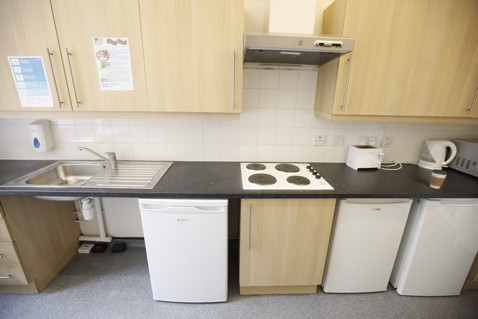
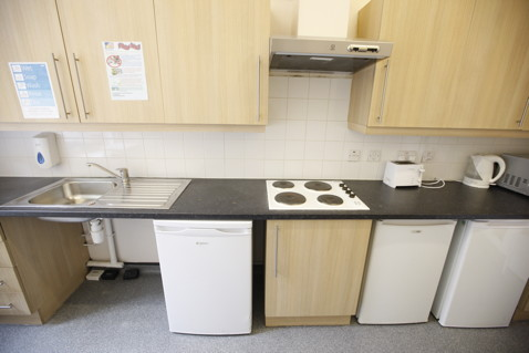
- coffee cup [429,168,448,190]
